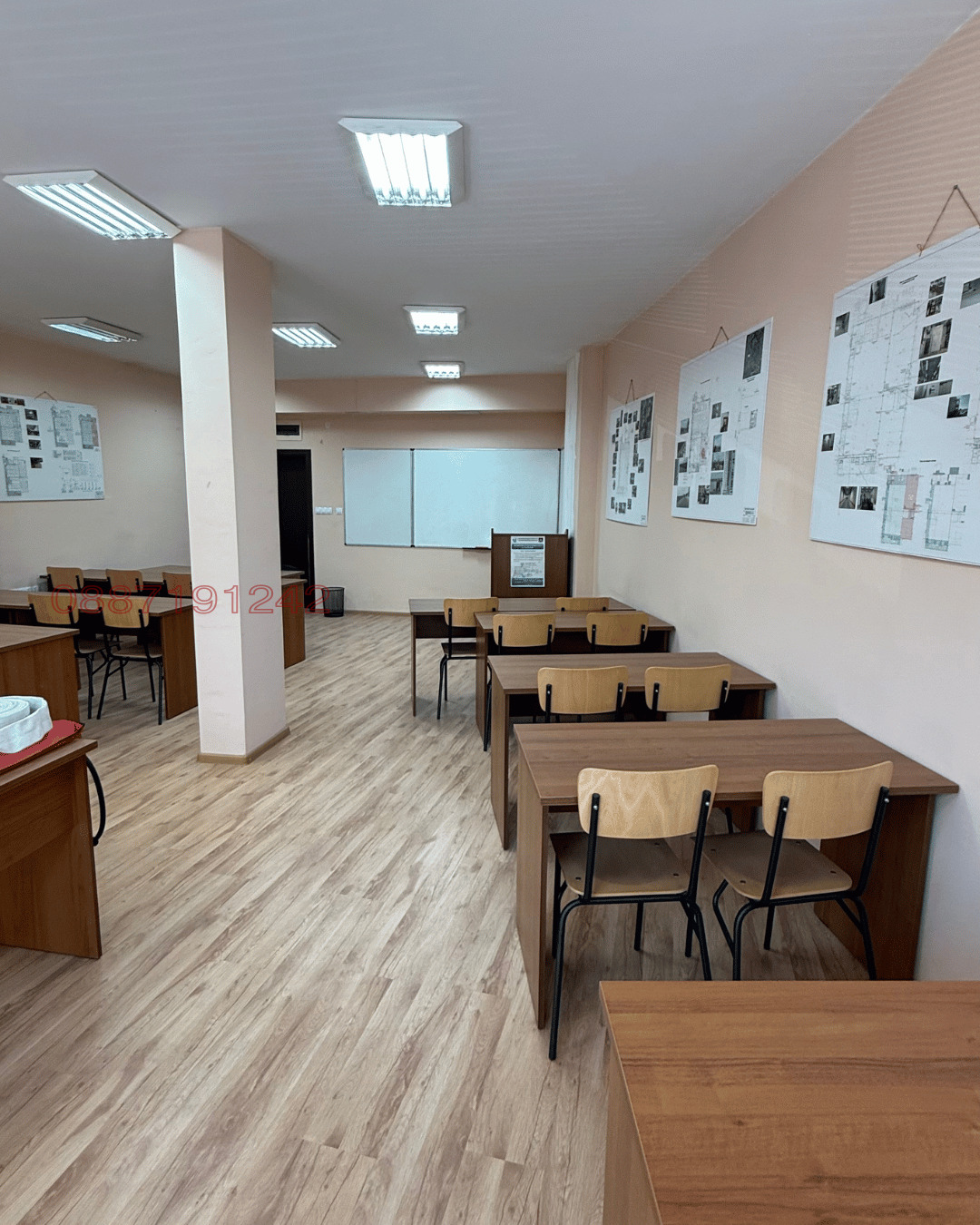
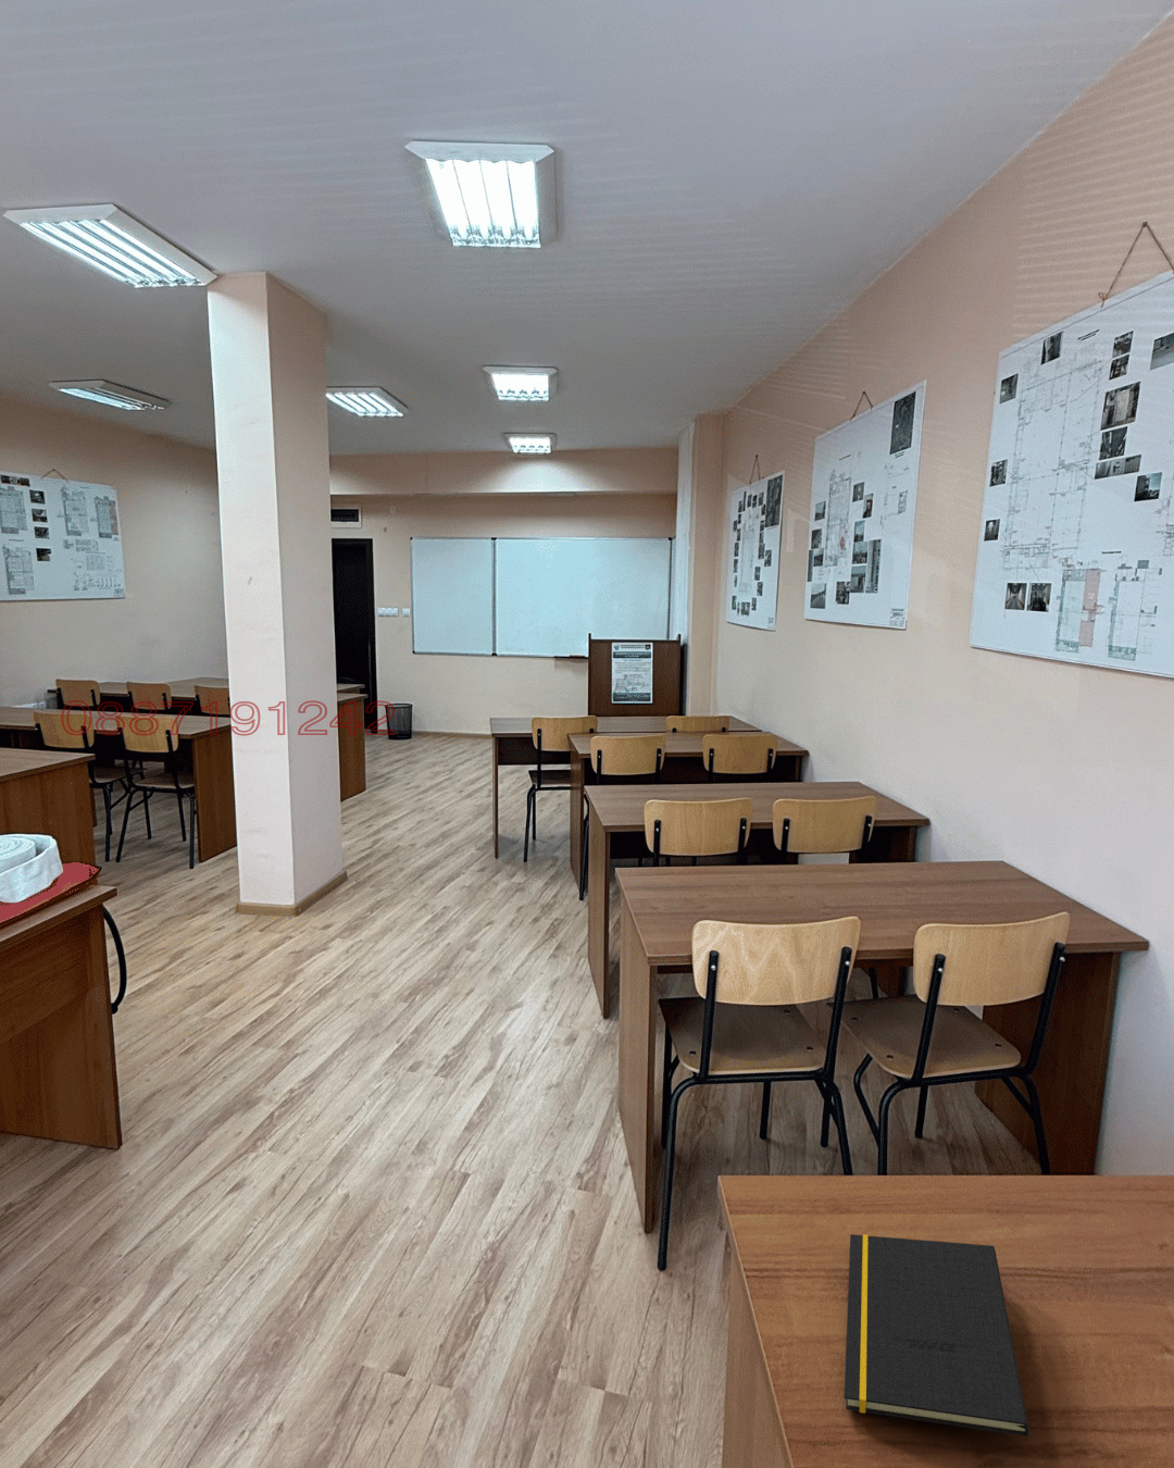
+ notepad [843,1233,1030,1438]
